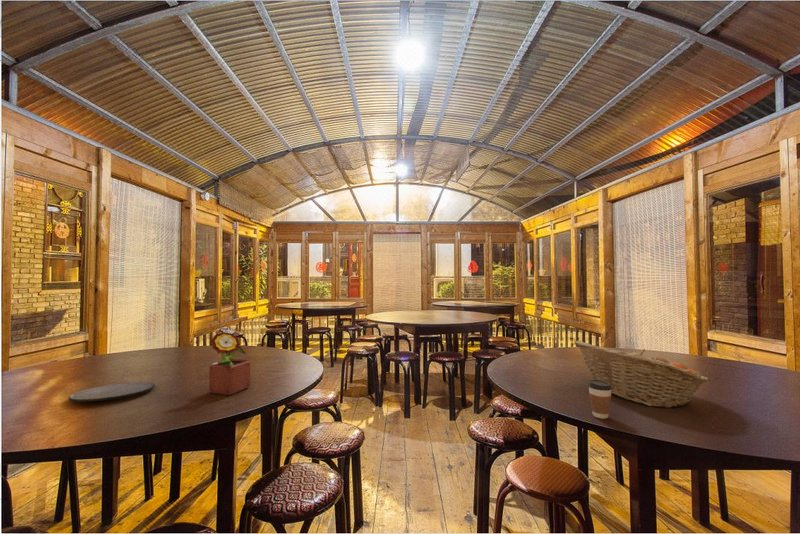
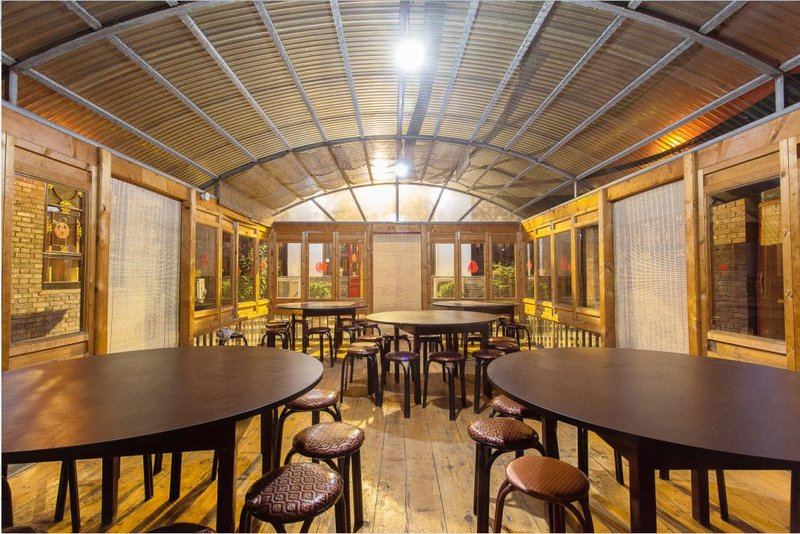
- potted flower [208,331,251,396]
- fruit basket [573,340,709,409]
- coffee cup [587,379,612,420]
- plate [68,381,156,403]
